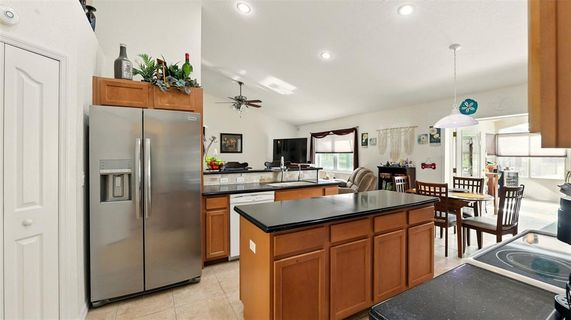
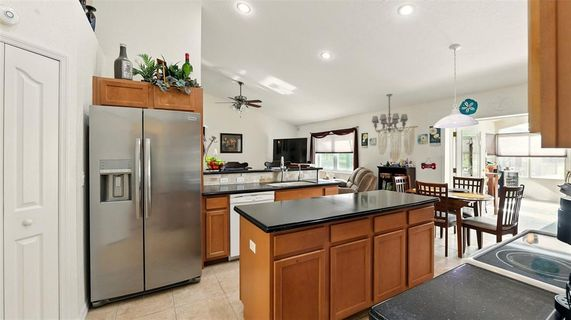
+ chandelier [371,93,409,134]
